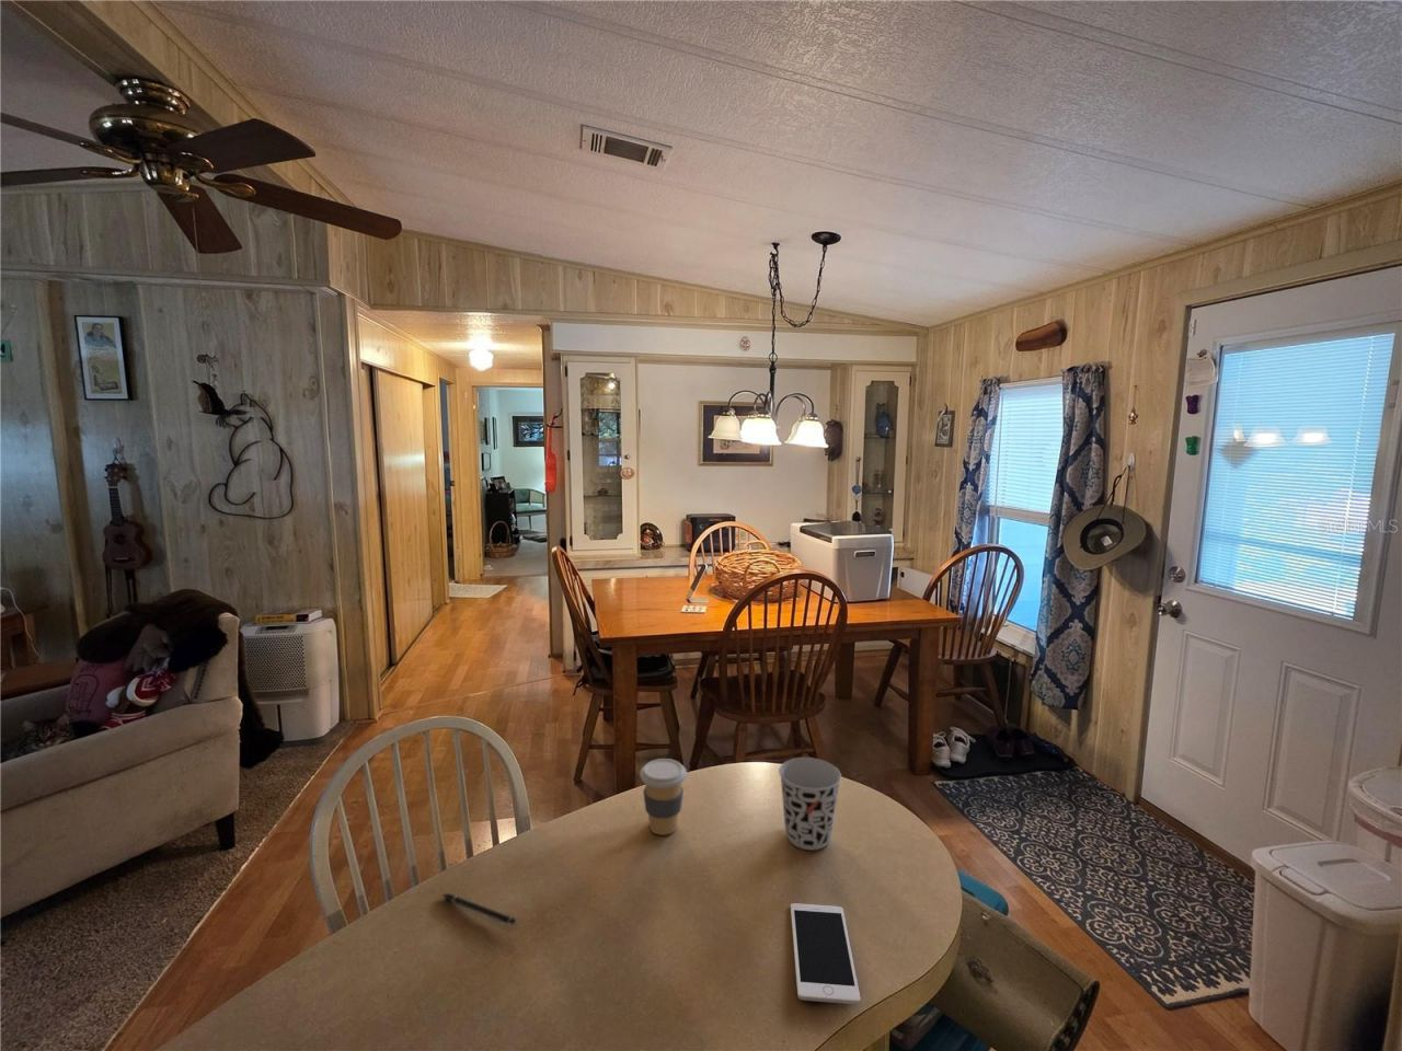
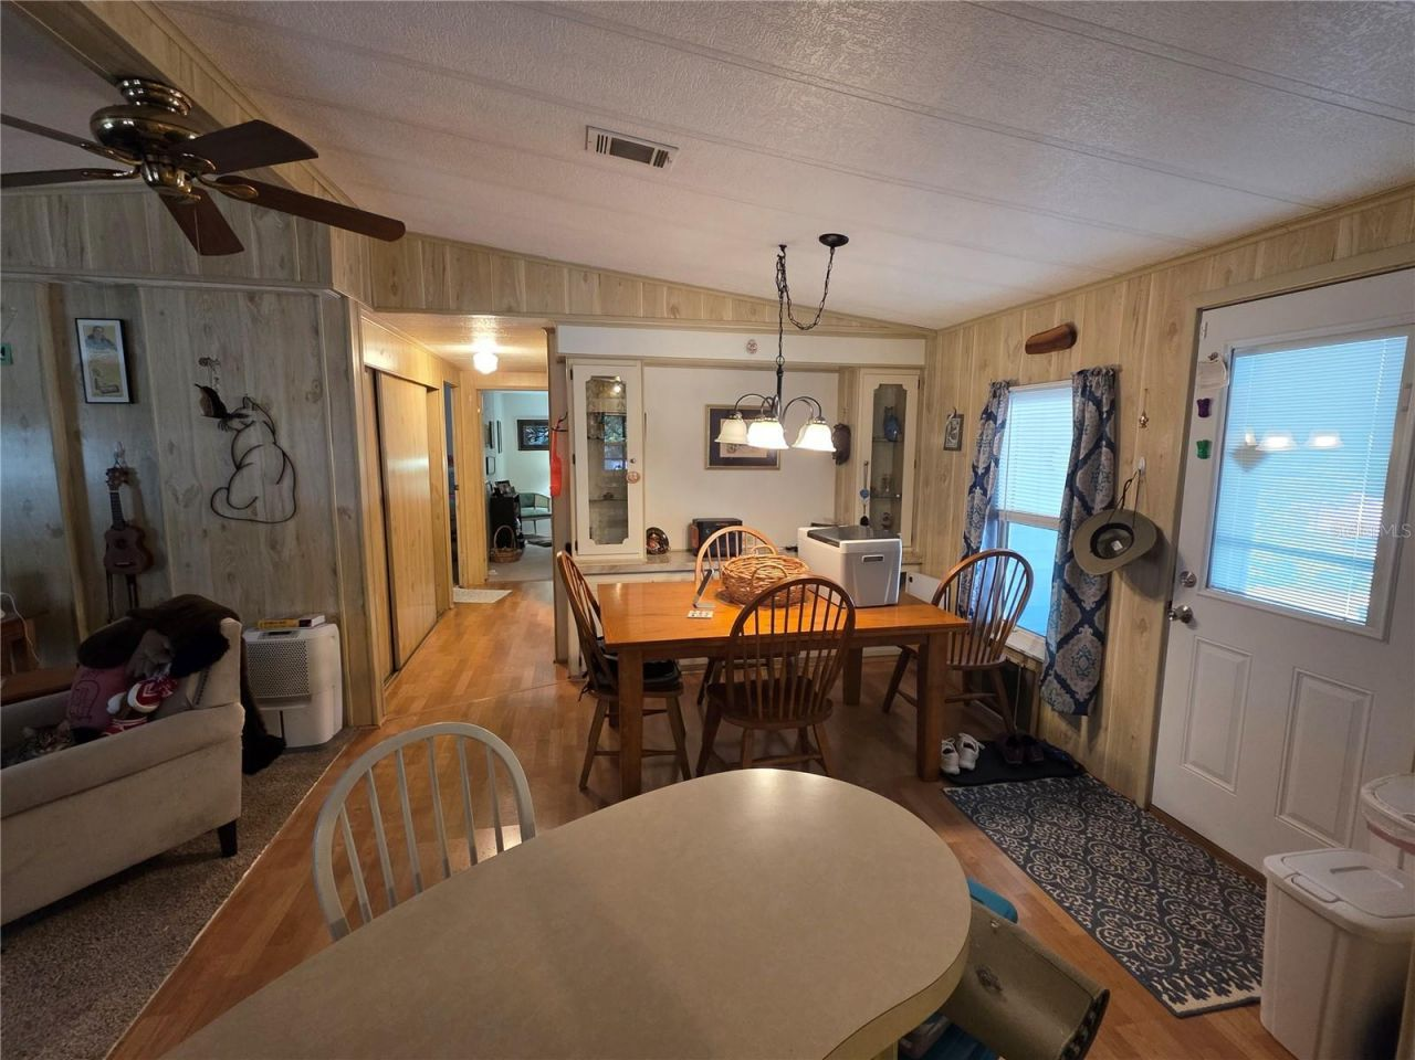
- coffee cup [638,757,688,837]
- cell phone [789,902,862,1005]
- pen [442,892,517,926]
- cup [777,756,842,851]
